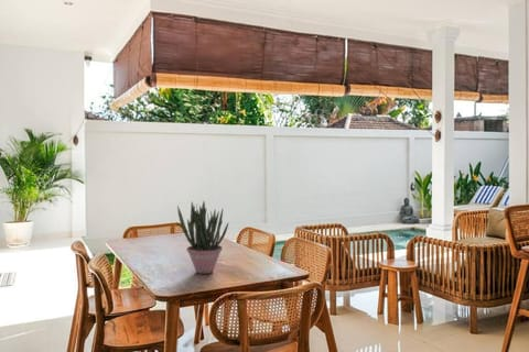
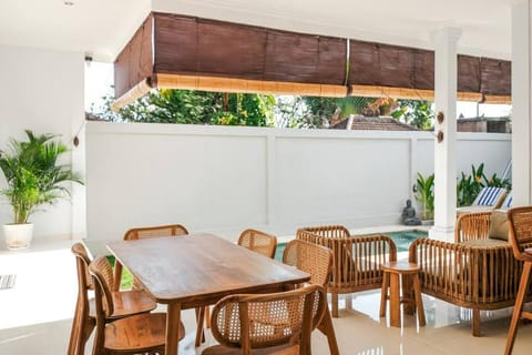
- potted plant [176,200,229,275]
